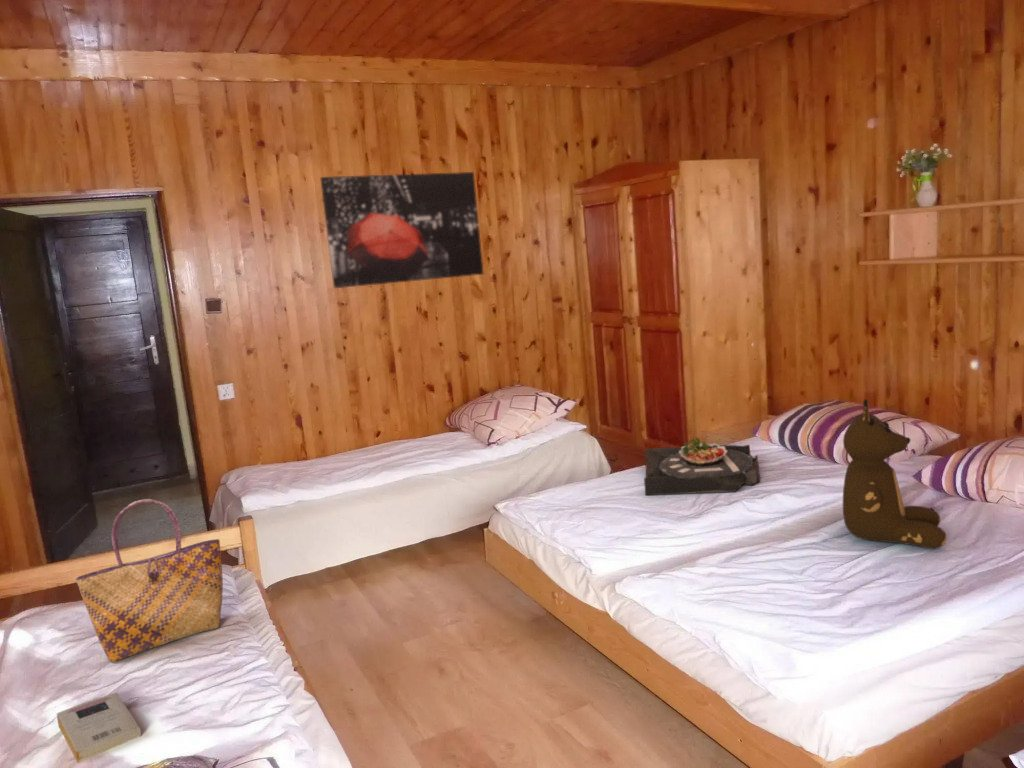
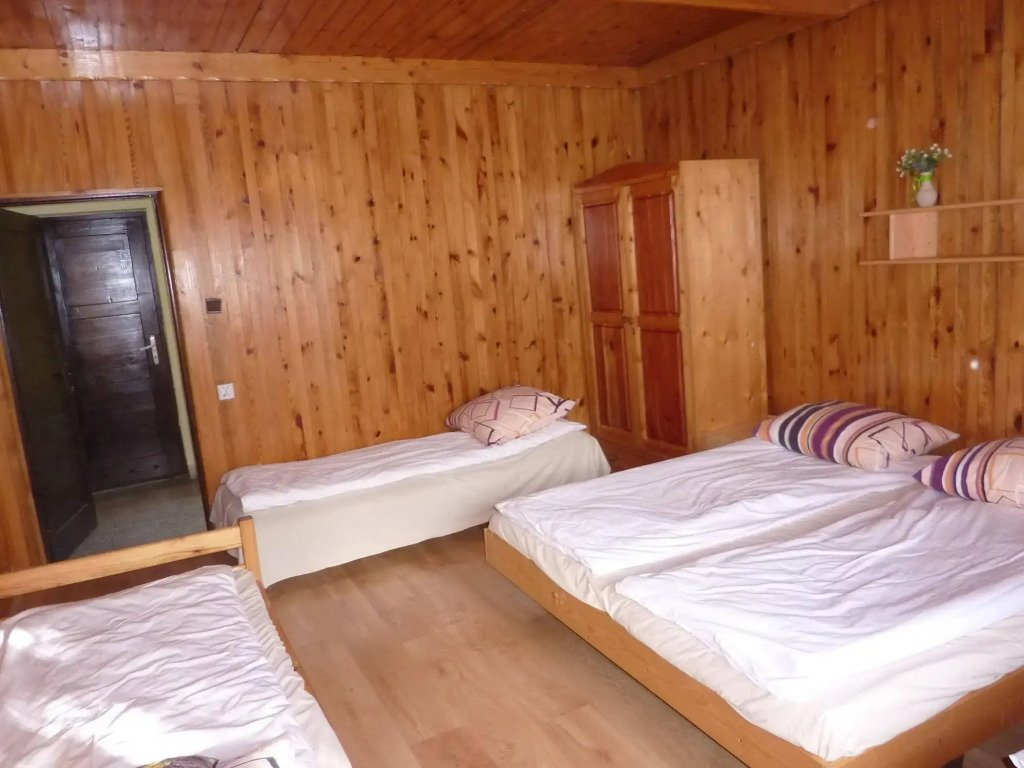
- tote bag [75,498,224,663]
- teddy bear [842,398,948,549]
- wall art [319,171,485,289]
- book [56,692,142,764]
- serving tray [643,437,761,496]
